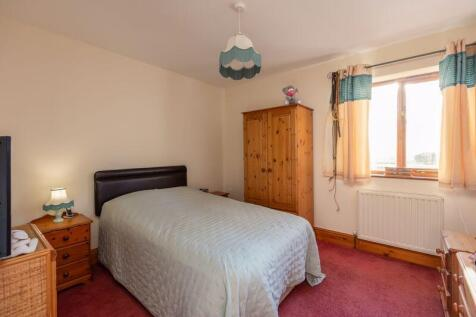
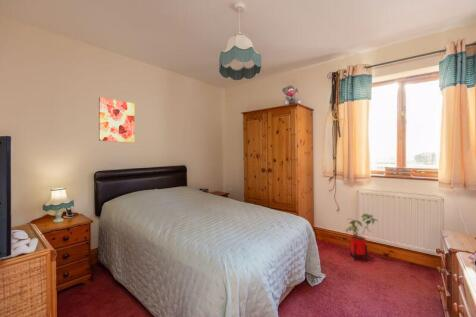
+ house plant [345,213,379,263]
+ wall art [98,96,135,144]
